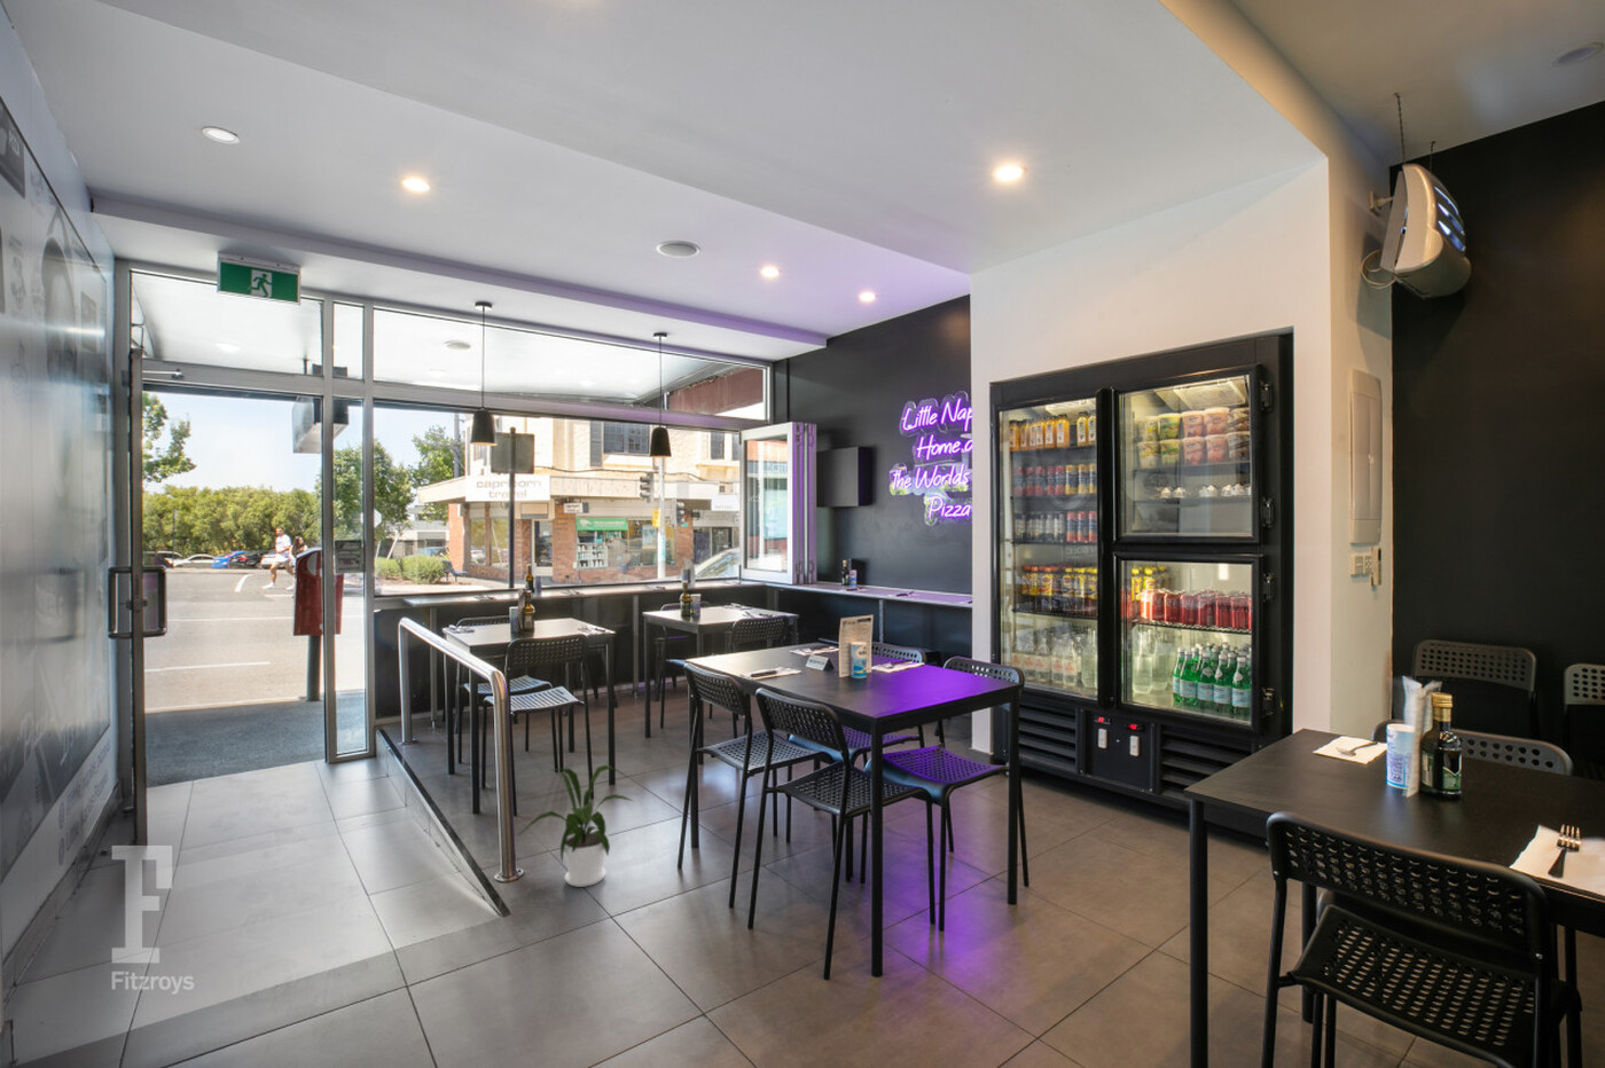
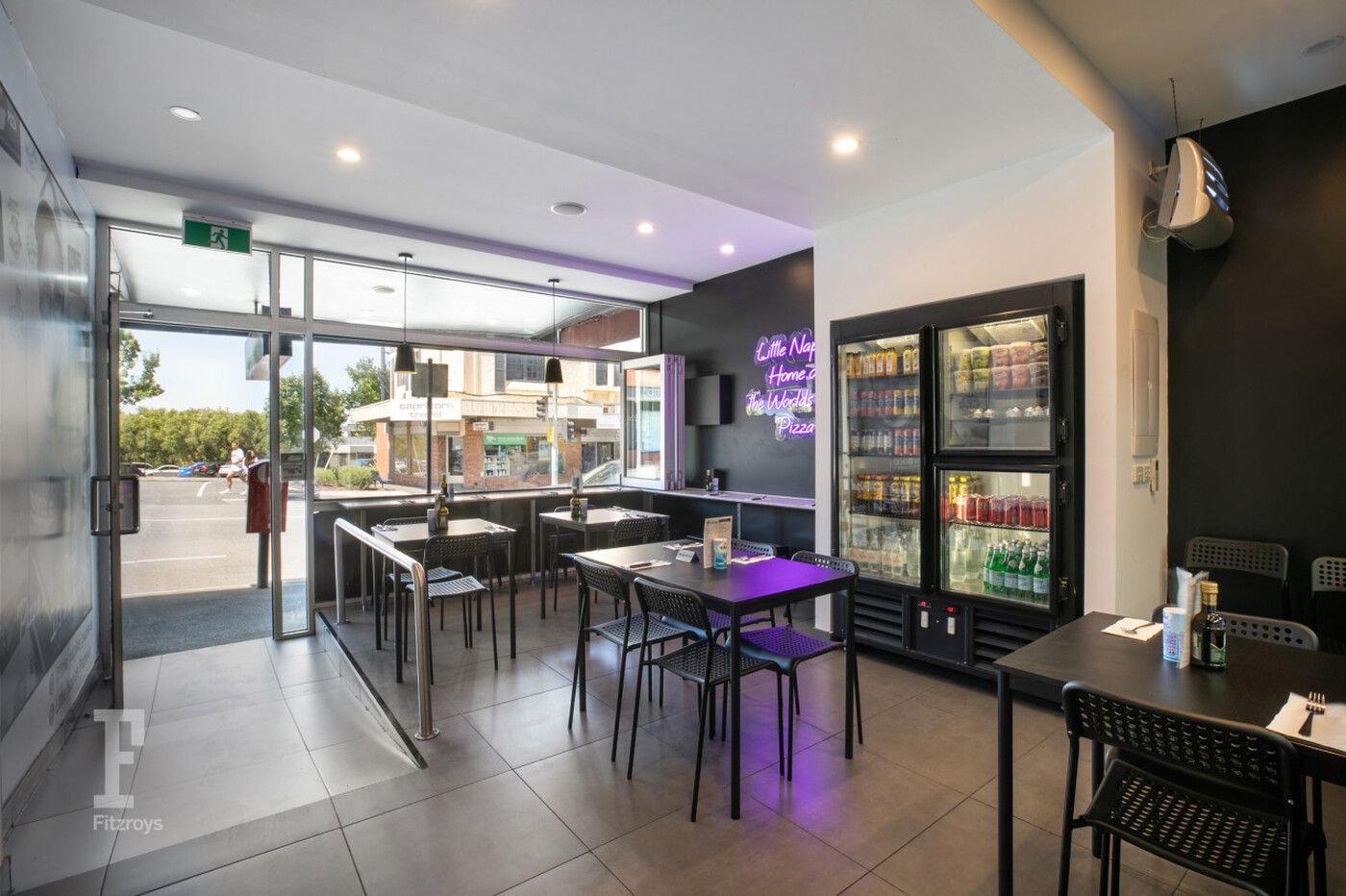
- house plant [519,763,634,888]
